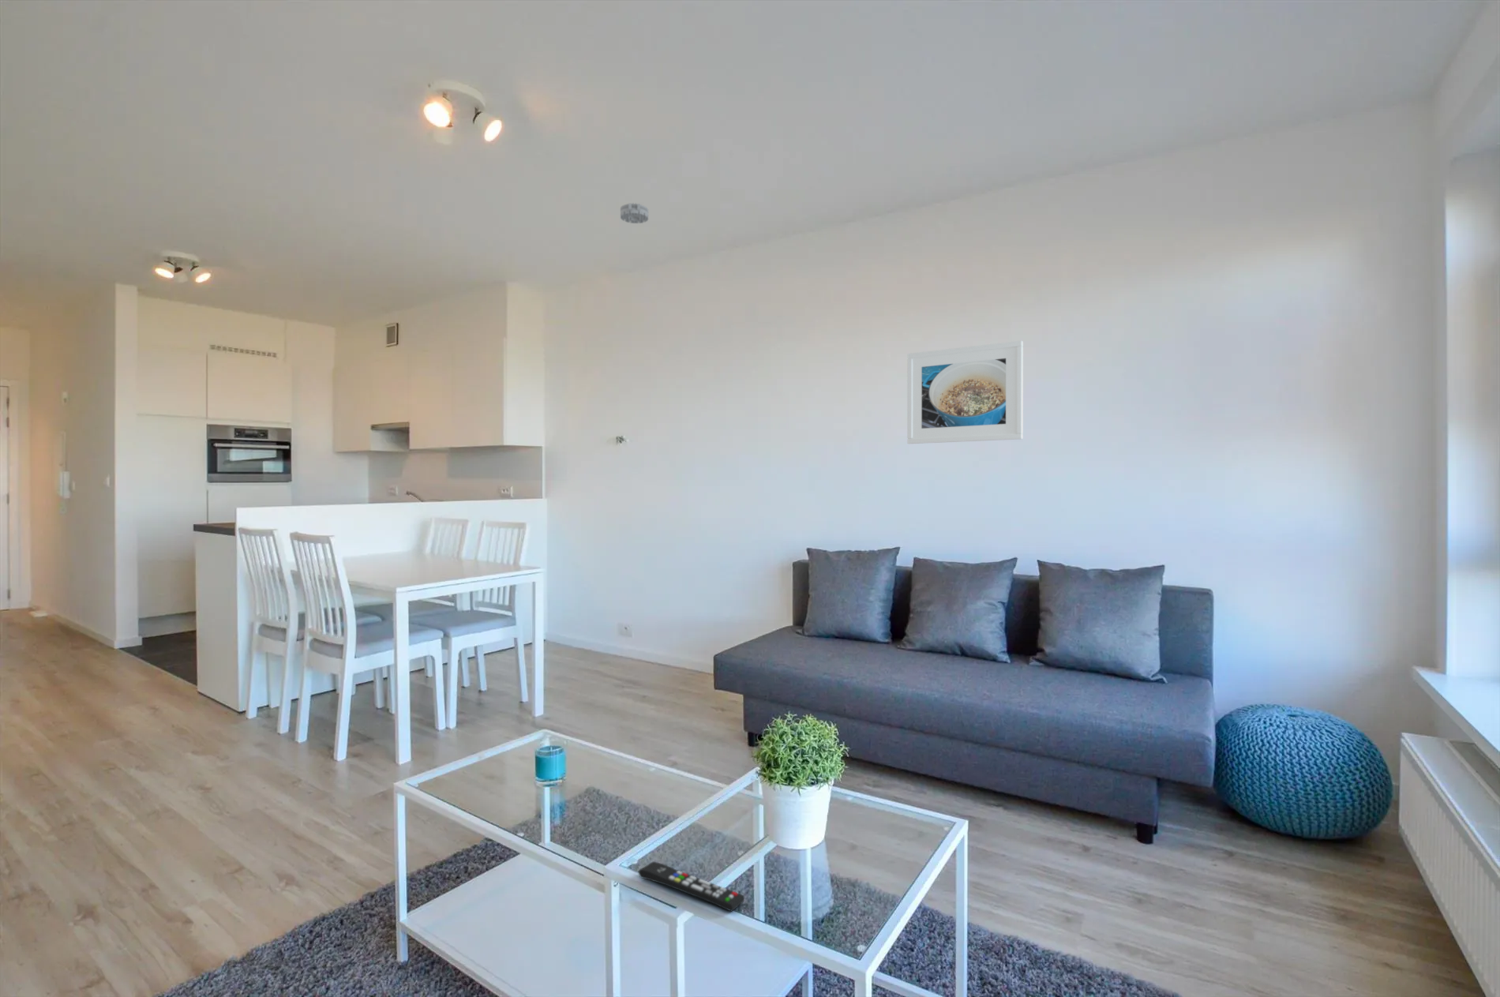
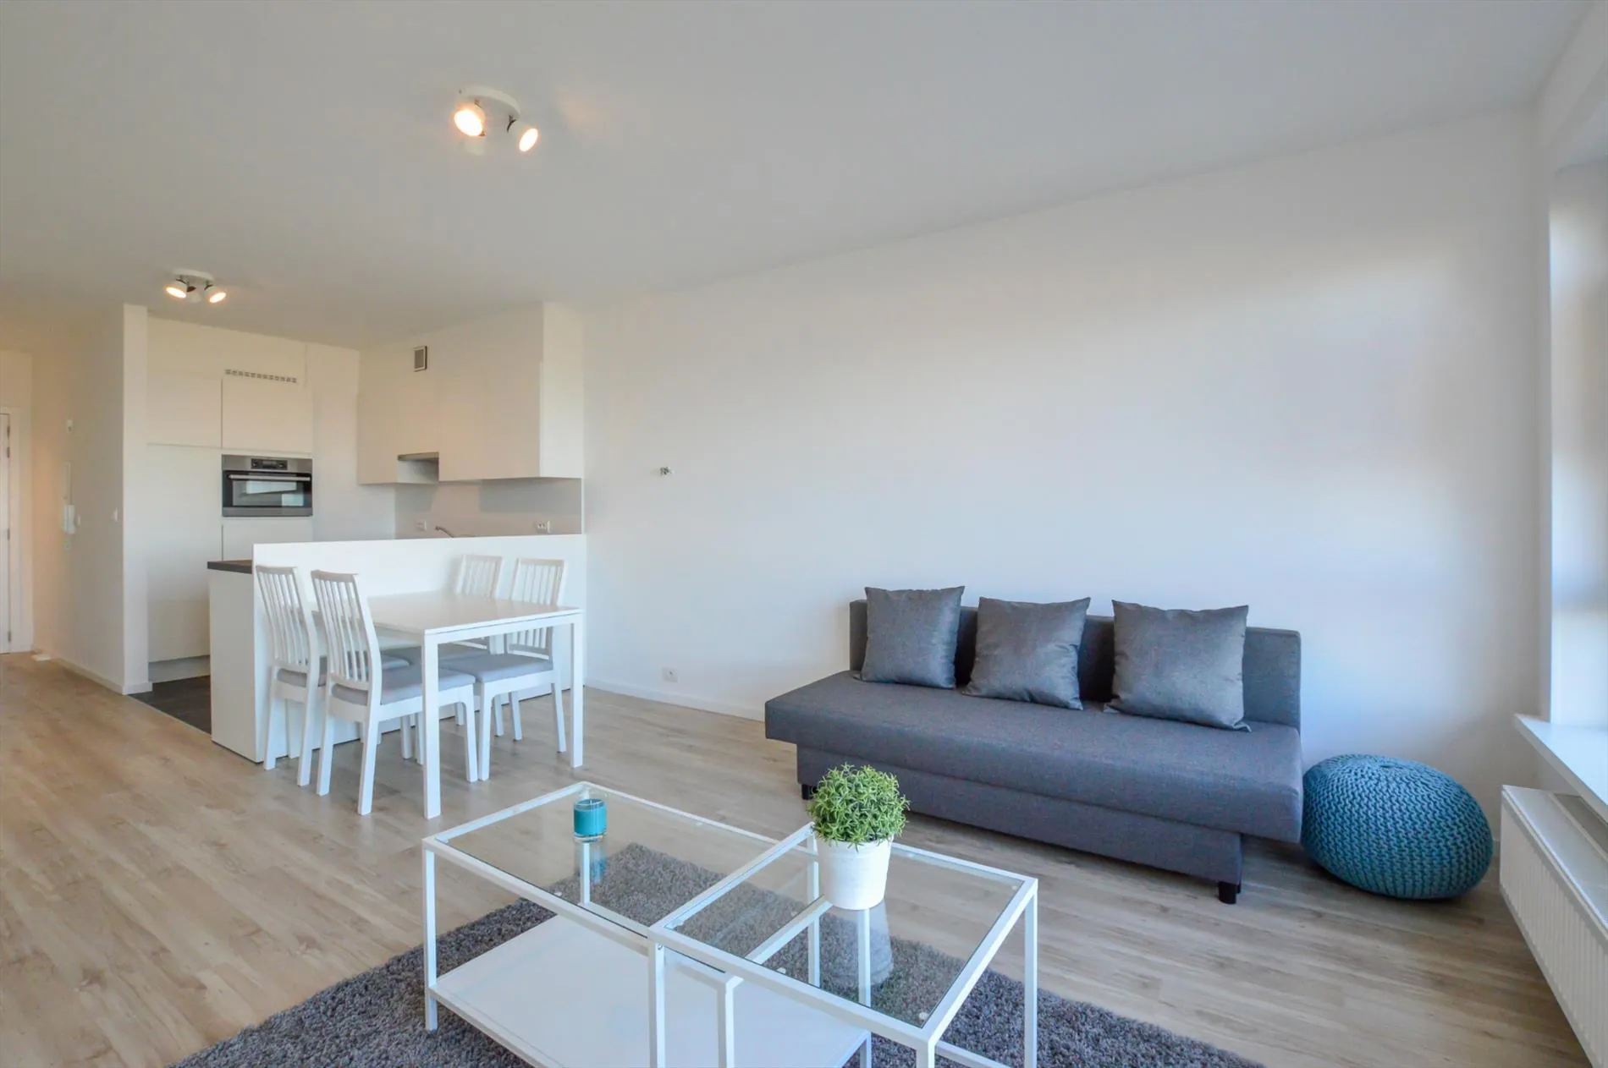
- smoke detector [620,203,649,224]
- remote control [638,860,746,912]
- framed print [906,340,1024,444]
